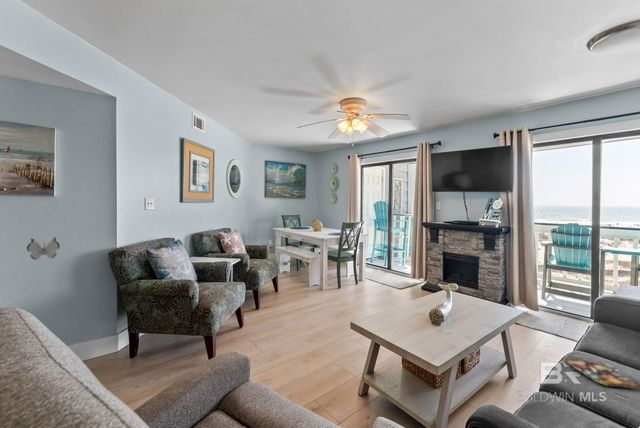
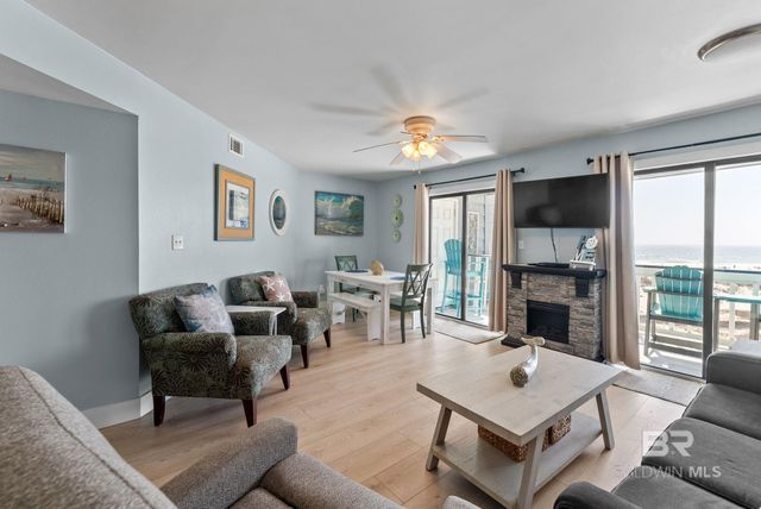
- decorative butterfly [26,236,61,261]
- magazine [564,358,640,390]
